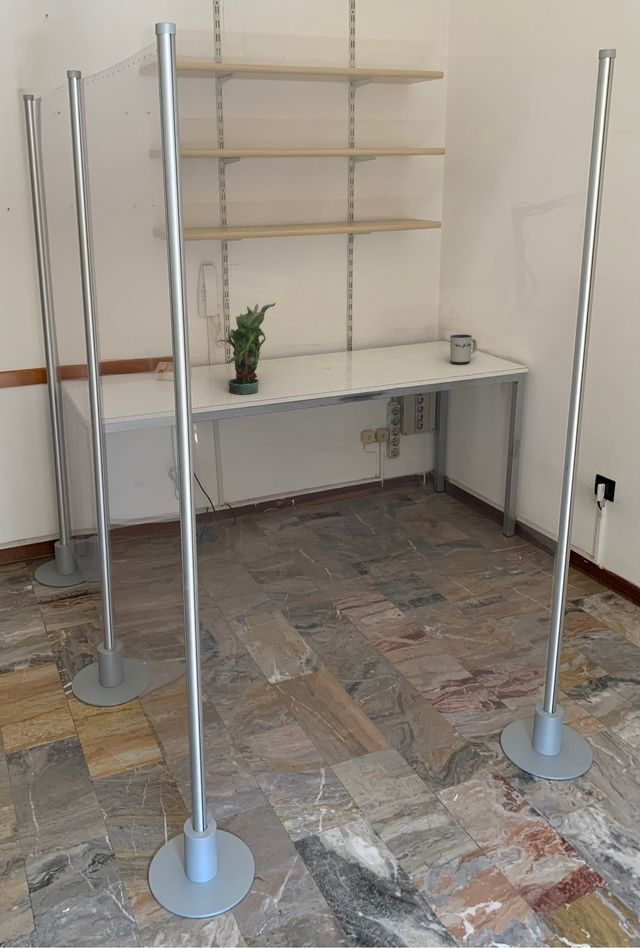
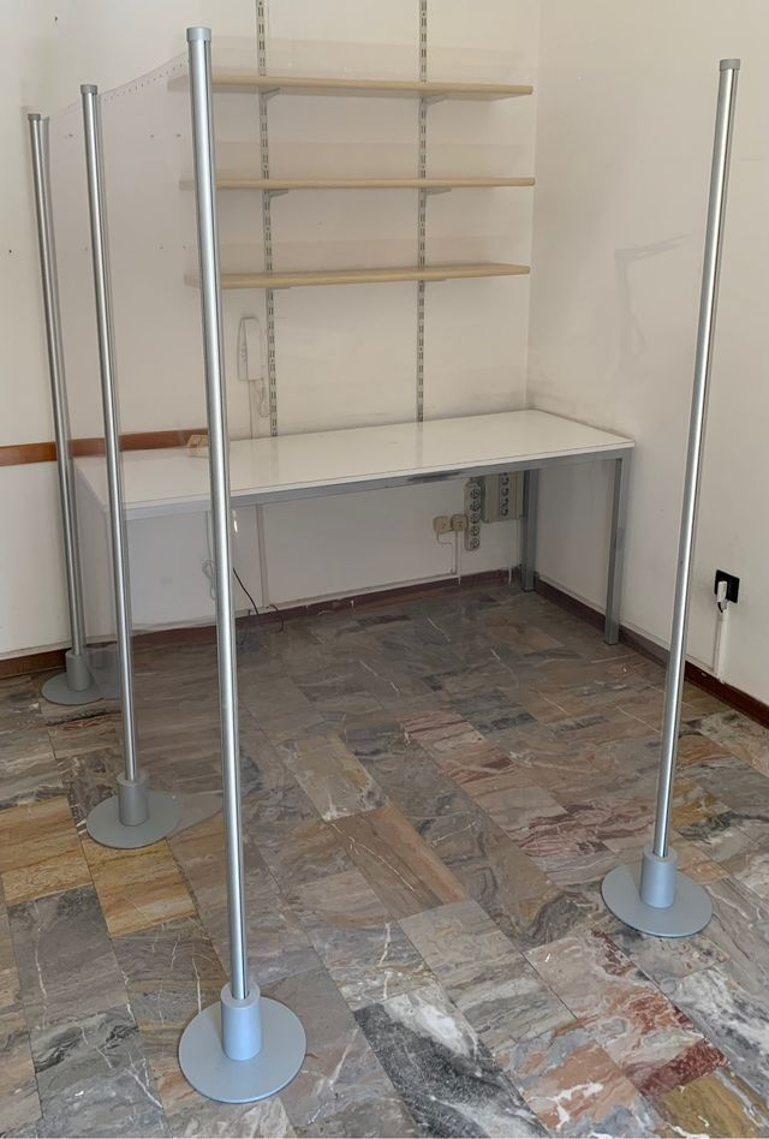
- mug [449,333,478,364]
- potted plant [216,302,277,395]
